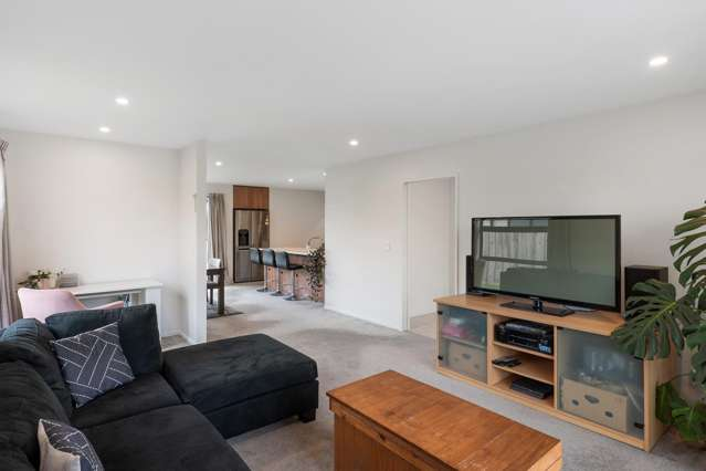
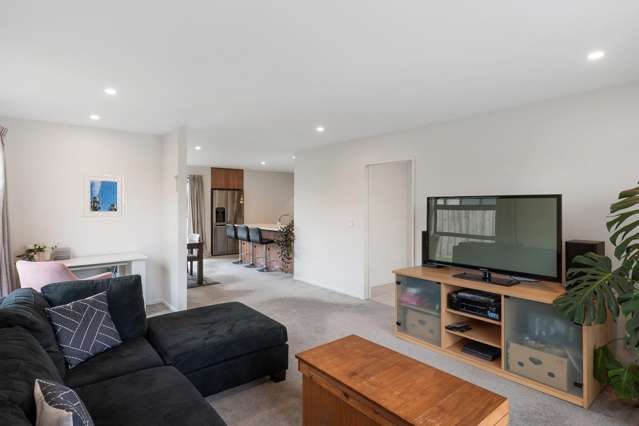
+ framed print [82,173,125,218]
